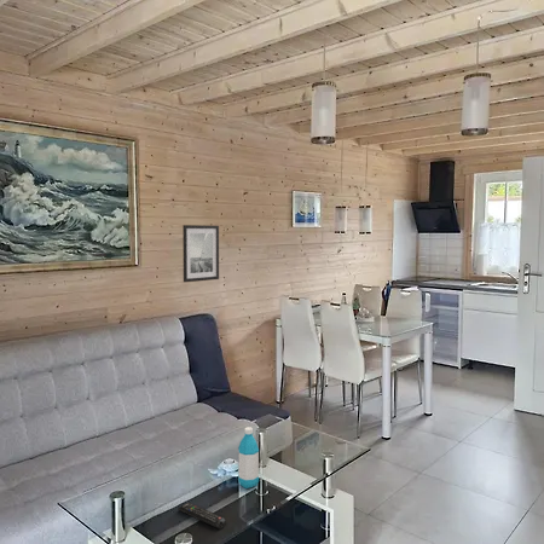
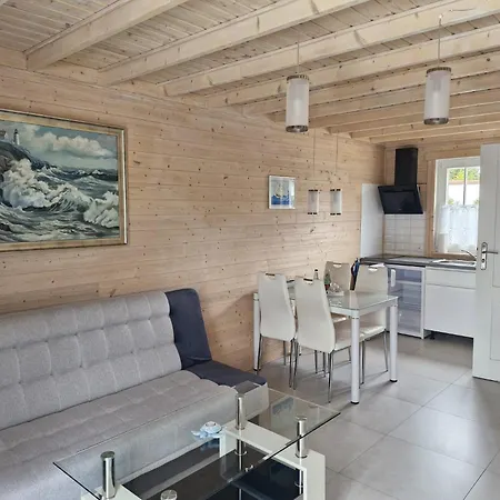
- water bottle [237,426,260,490]
- wall art [181,224,220,283]
- remote control [176,502,227,529]
